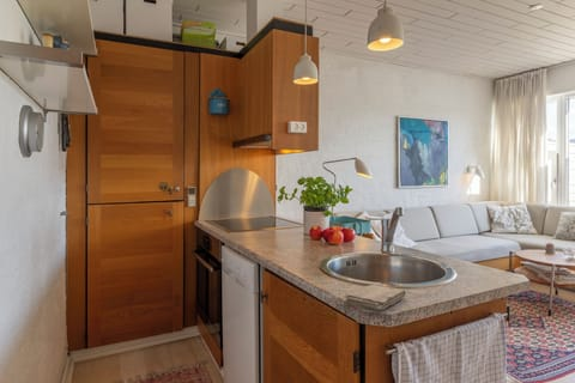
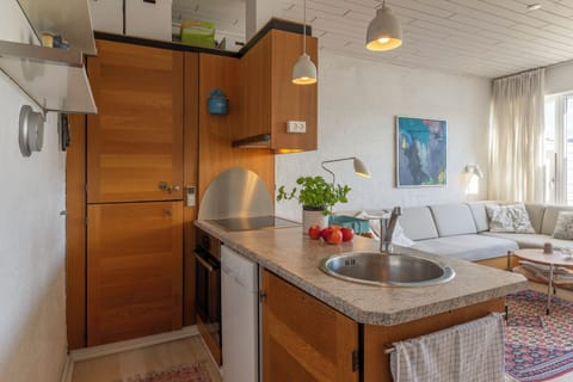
- washcloth [344,284,407,311]
